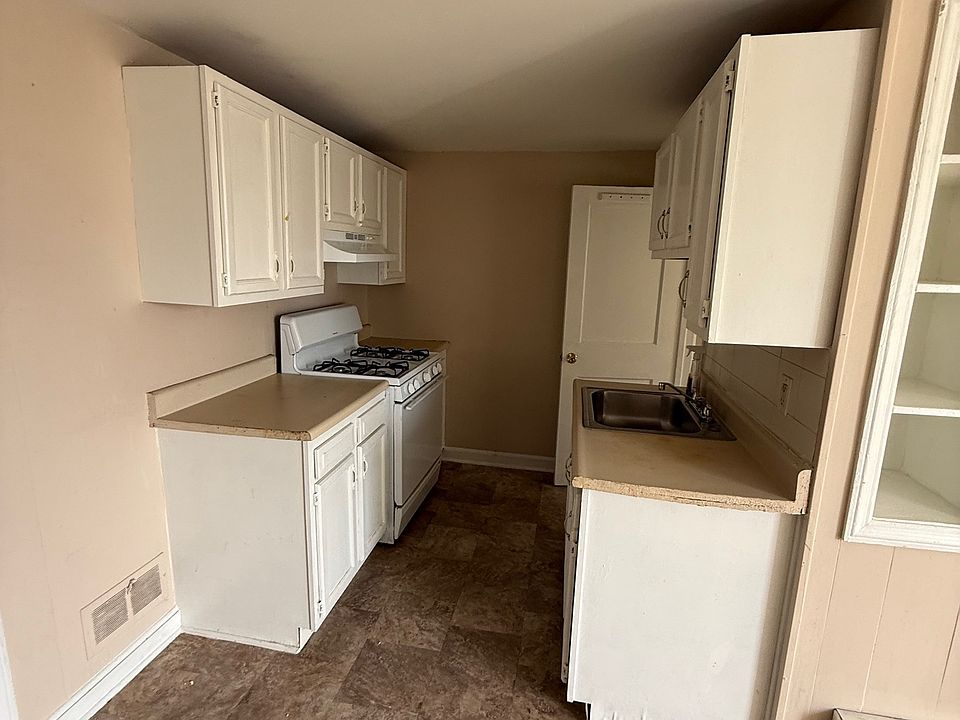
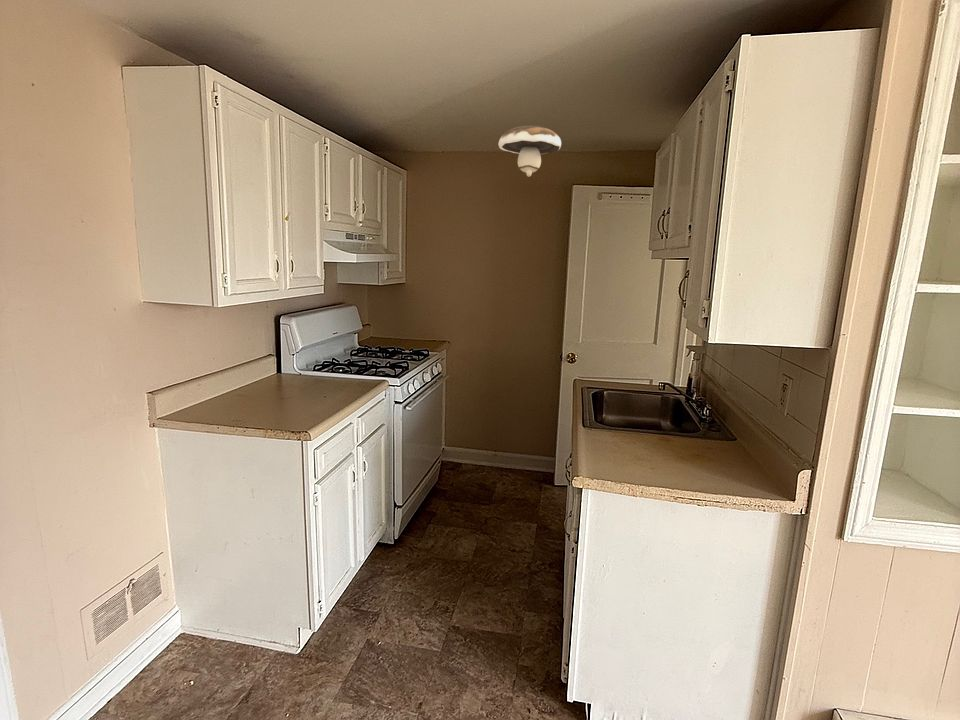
+ mushroom [497,125,562,178]
